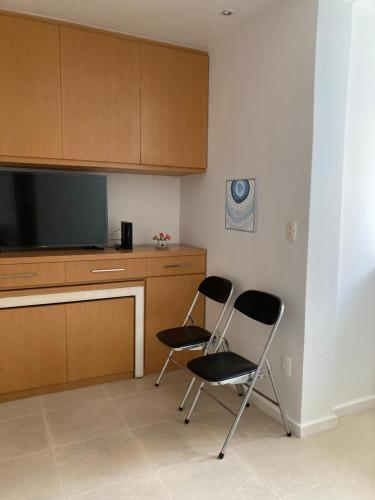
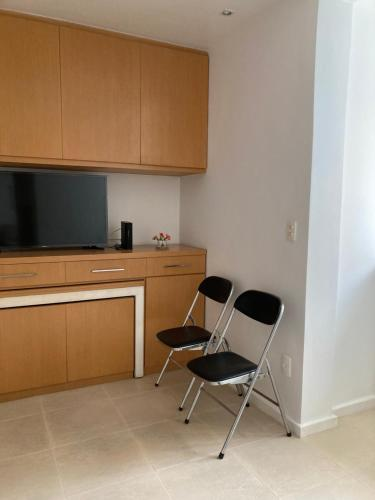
- wall art [224,177,260,234]
